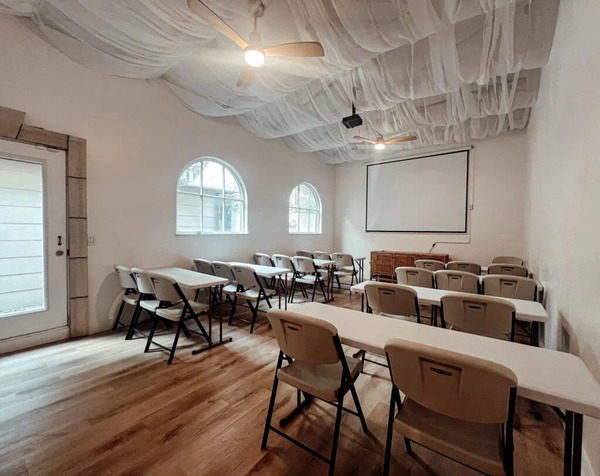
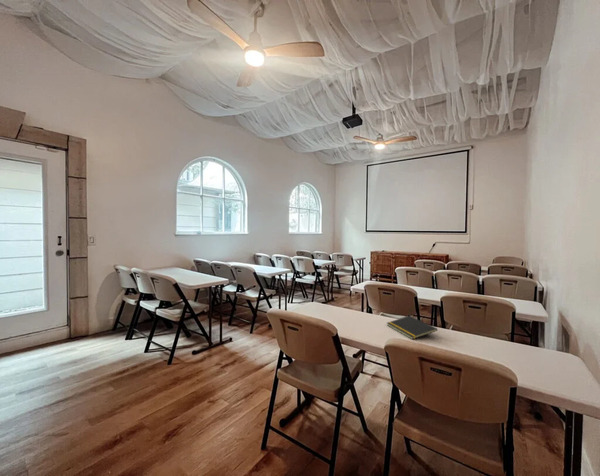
+ notepad [386,315,438,340]
